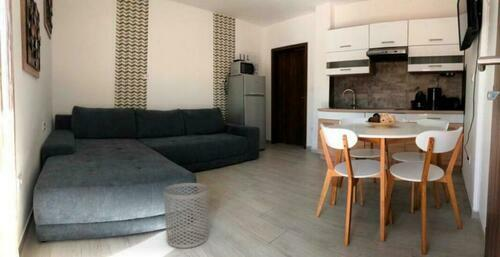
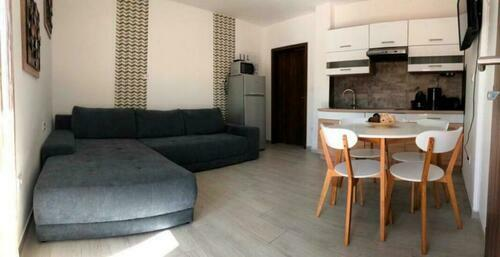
- waste bin [163,182,211,249]
